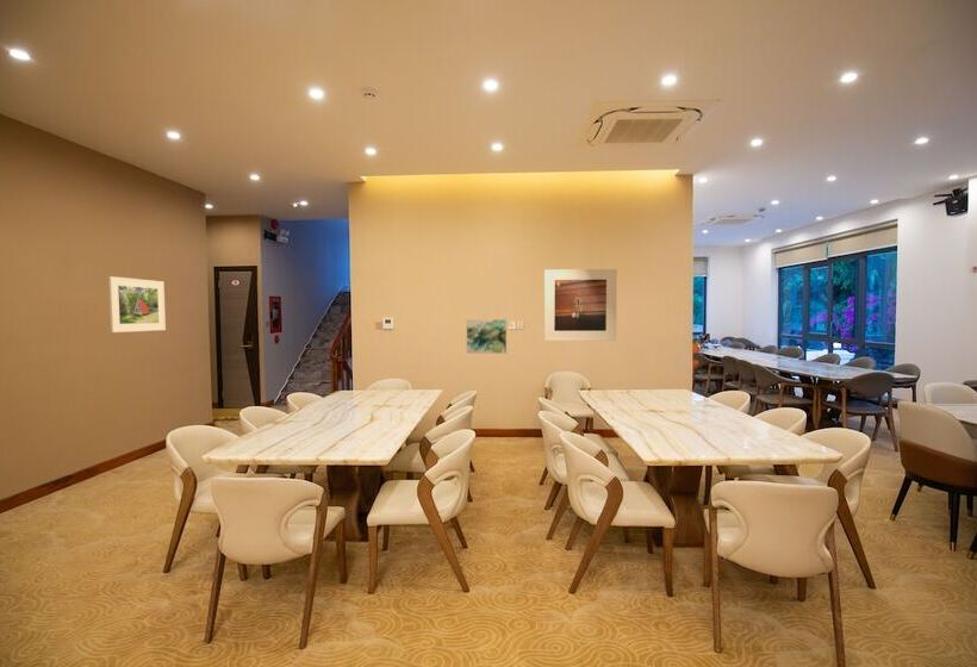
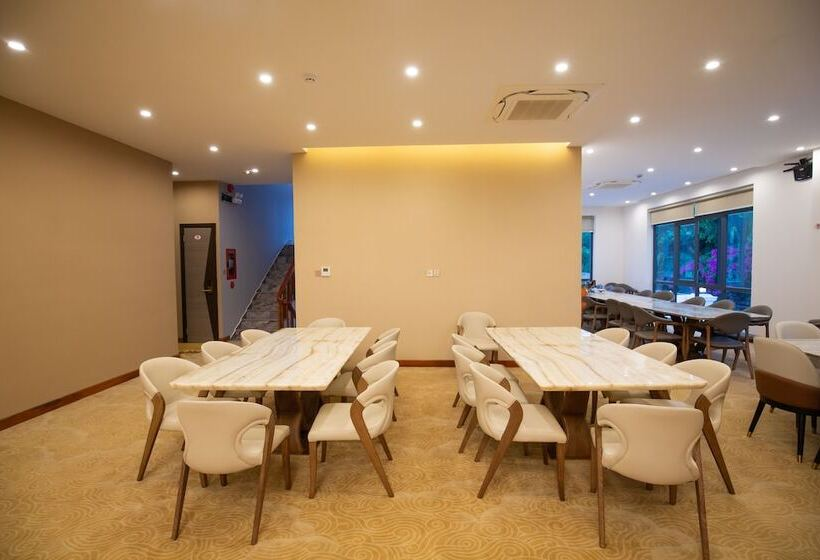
- wall art [466,318,508,355]
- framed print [543,268,618,342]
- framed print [107,275,167,334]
